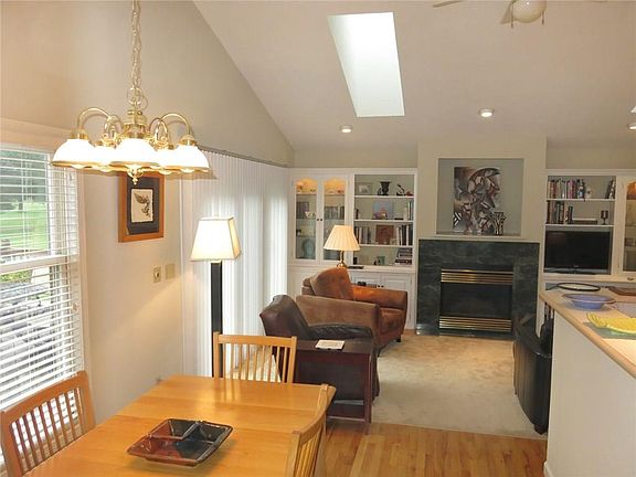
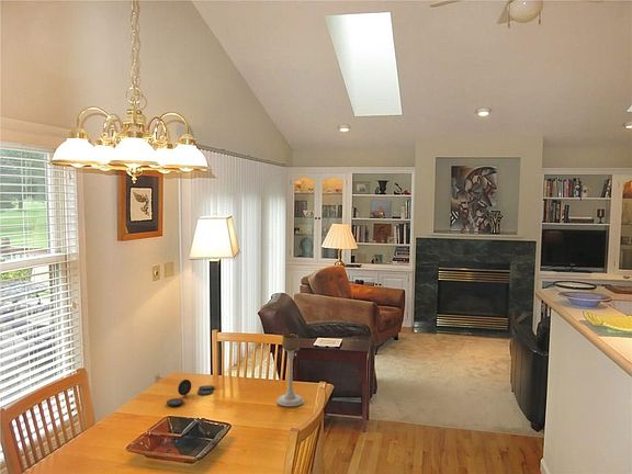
+ plate [166,379,215,407]
+ candle holder [275,334,305,407]
